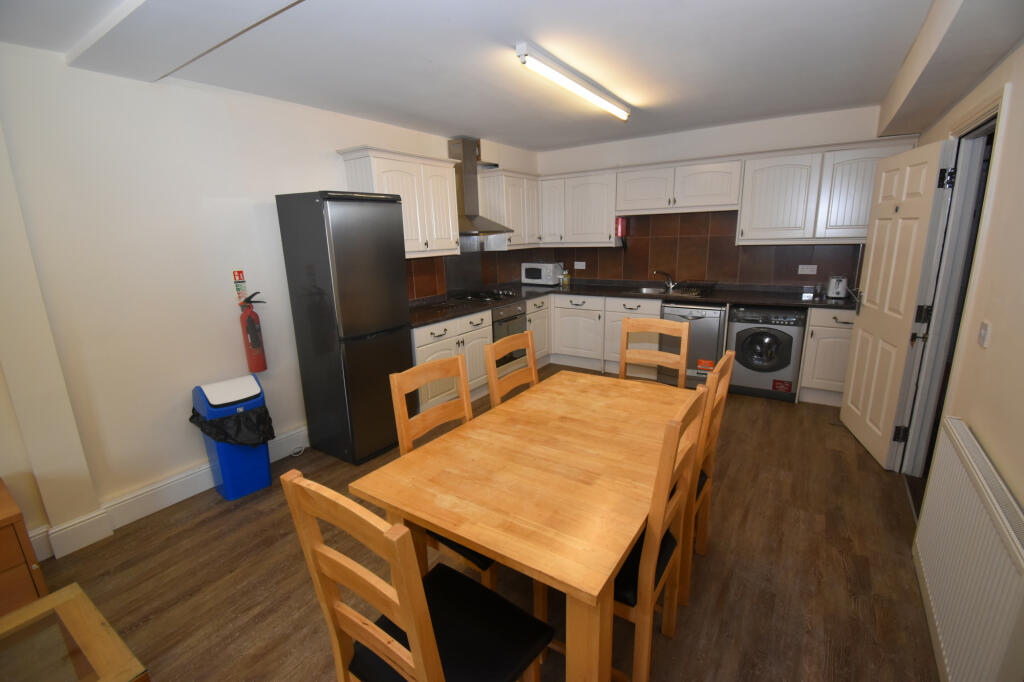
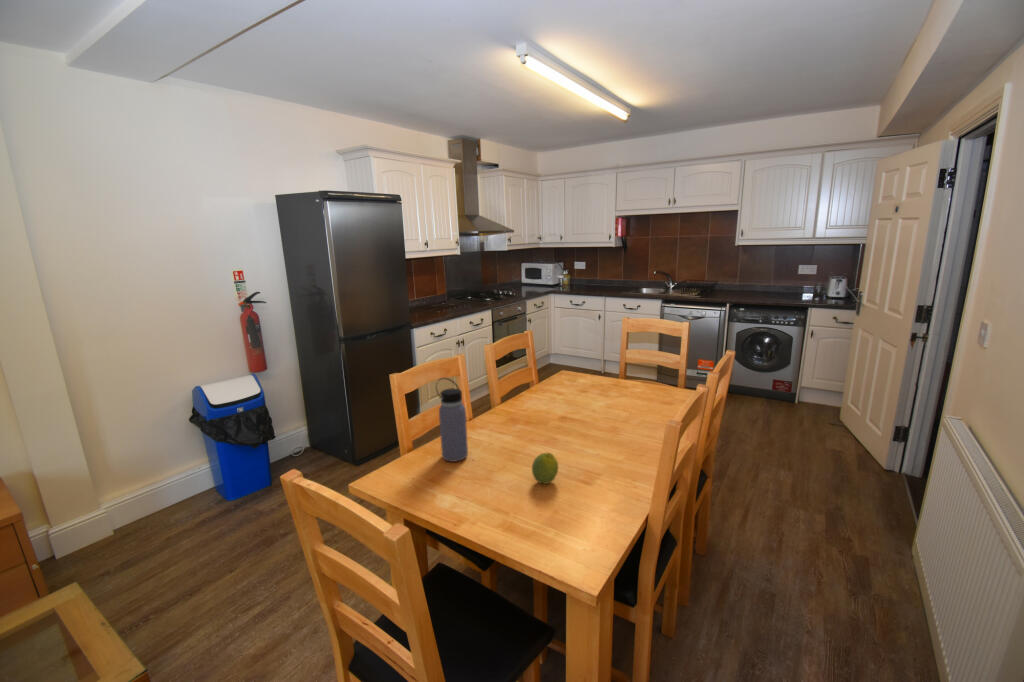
+ water bottle [435,377,469,463]
+ fruit [531,452,559,485]
